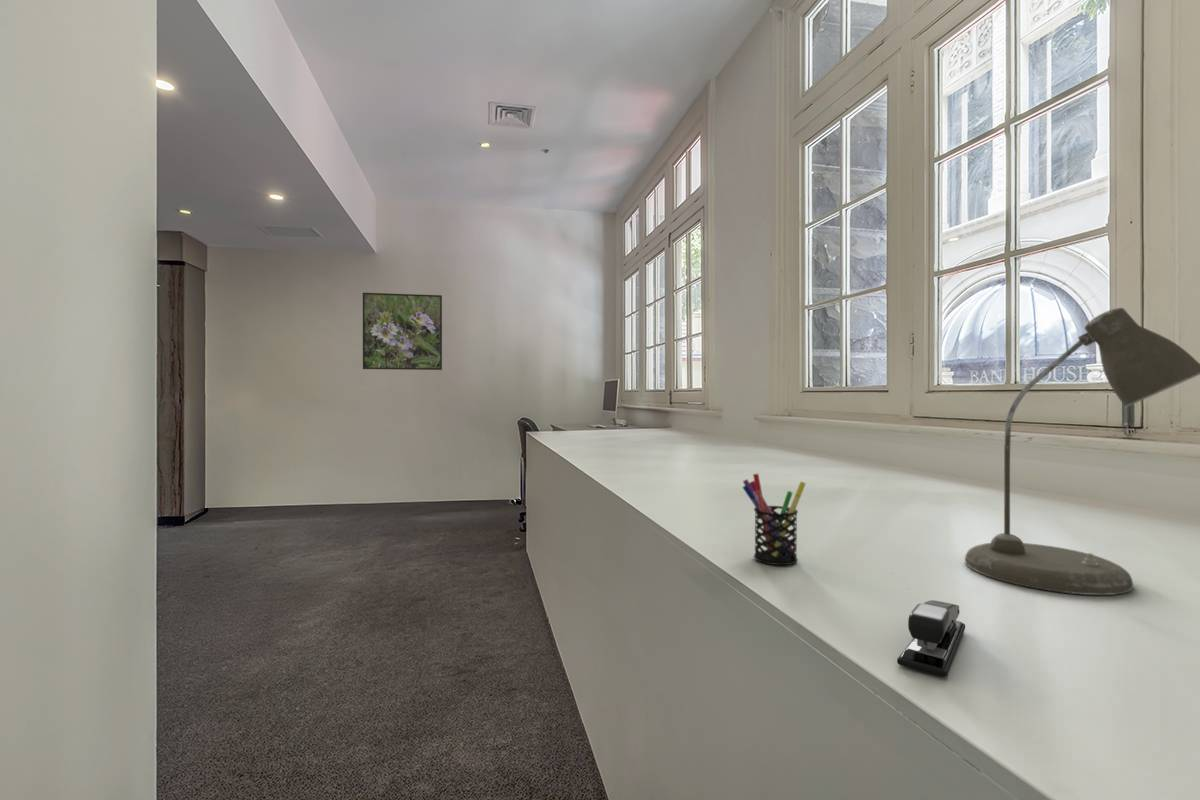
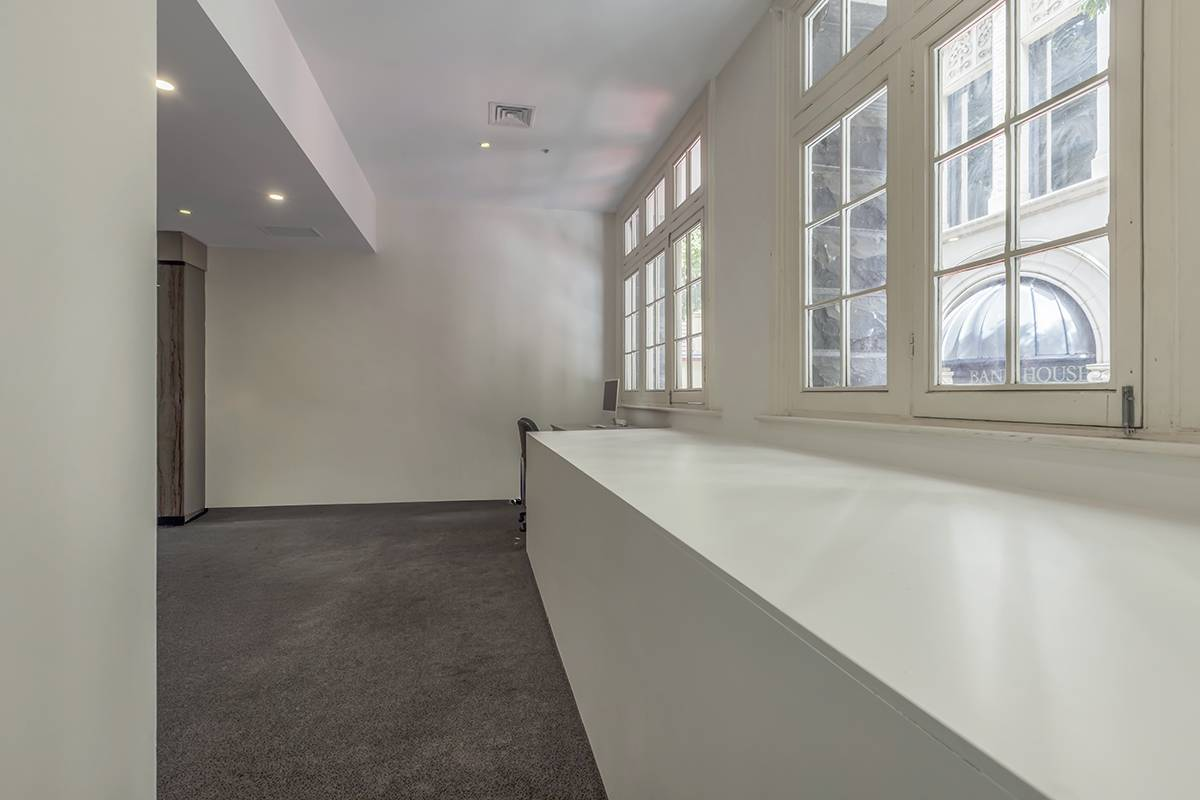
- pen holder [741,473,806,566]
- desk lamp [964,307,1200,596]
- stapler [896,599,966,678]
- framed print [362,292,443,371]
